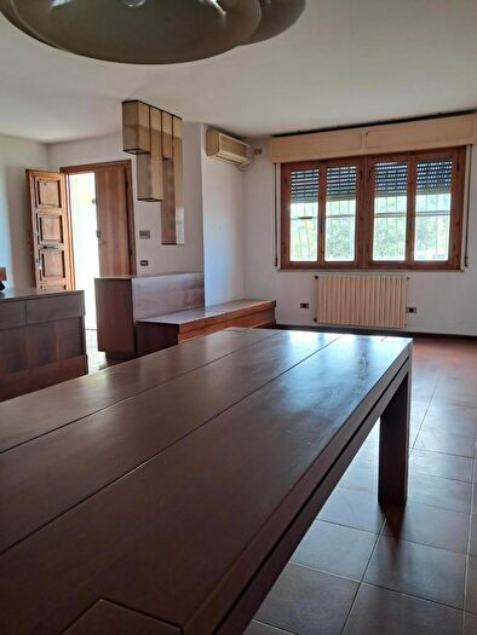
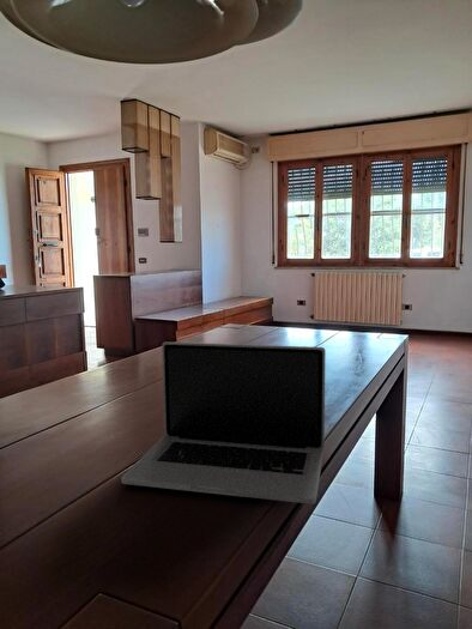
+ laptop [120,341,327,504]
